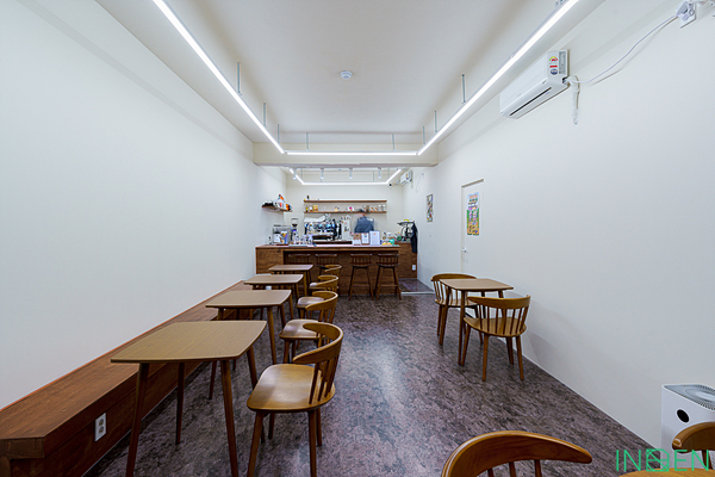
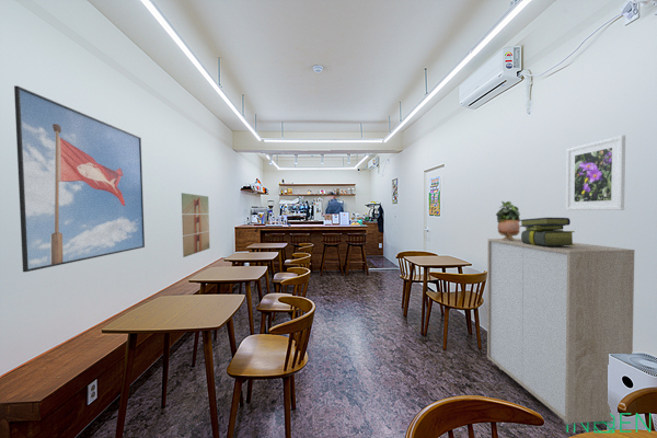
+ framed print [13,84,146,273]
+ stack of books [519,217,576,245]
+ potted plant [495,200,521,241]
+ storage cabinet [486,238,635,426]
+ wall art [181,192,210,258]
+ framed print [565,135,626,211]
